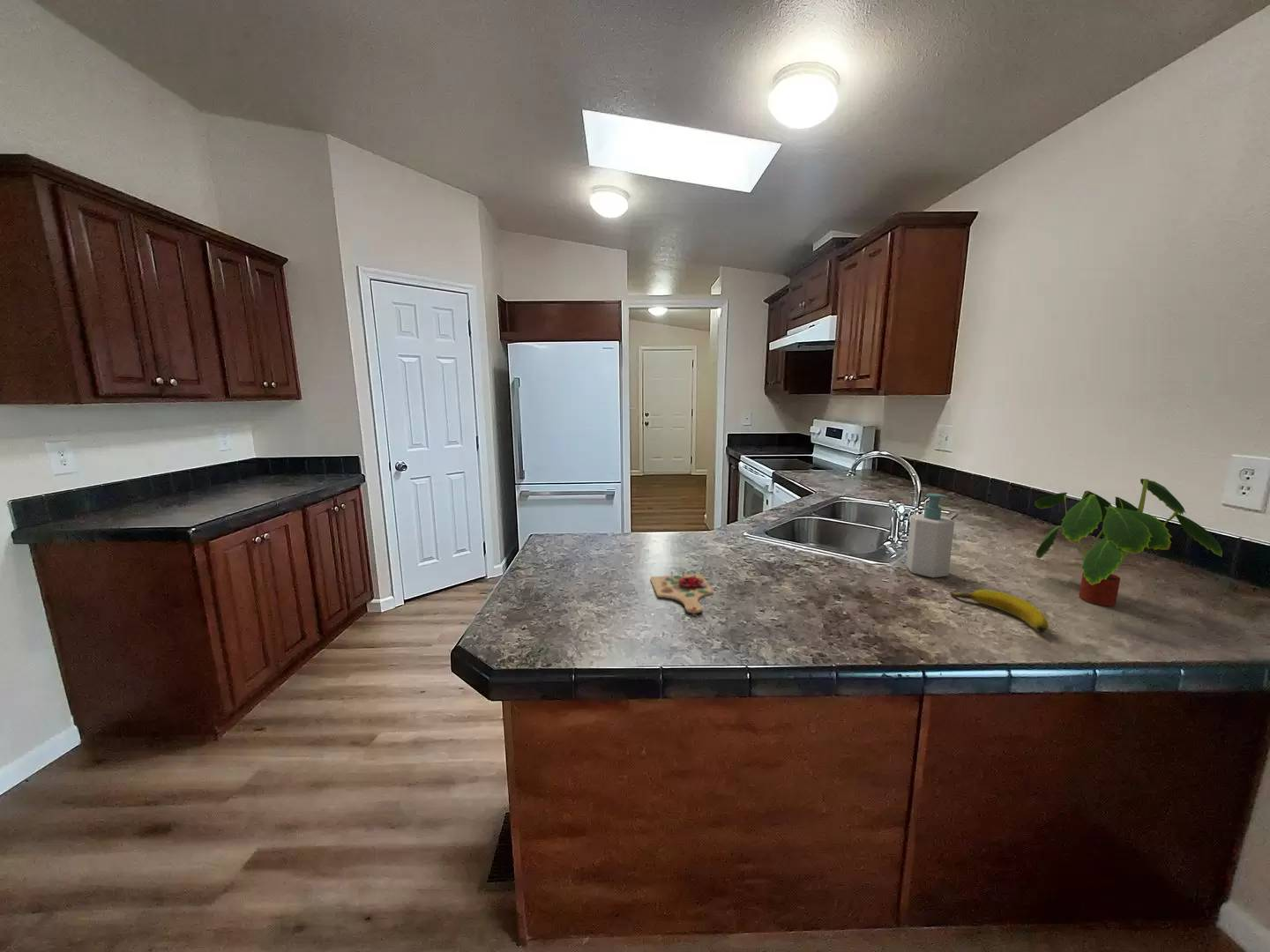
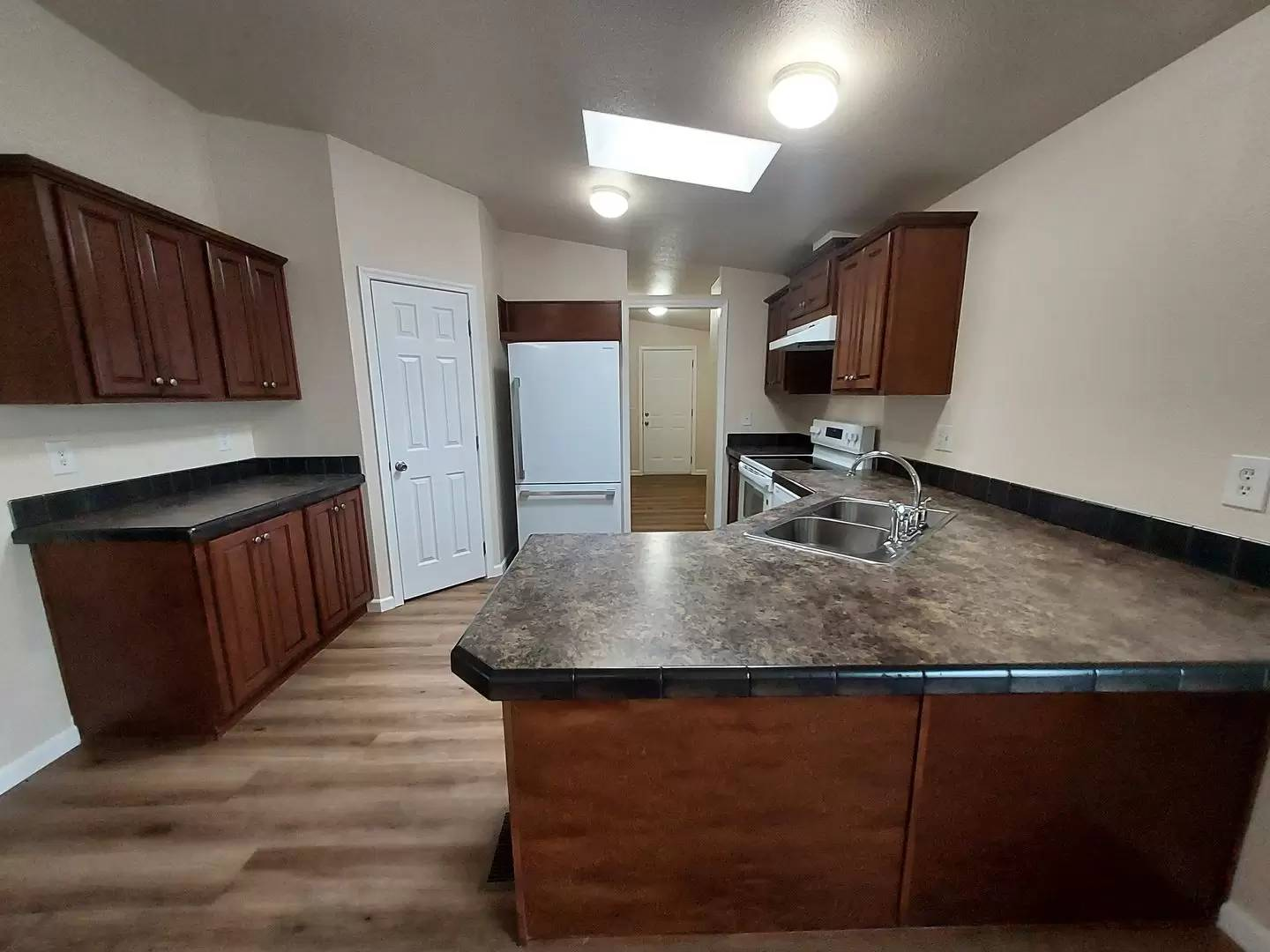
- plant [1034,478,1223,606]
- banana [949,589,1050,633]
- cutting board [649,569,714,614]
- soap bottle [905,493,955,578]
